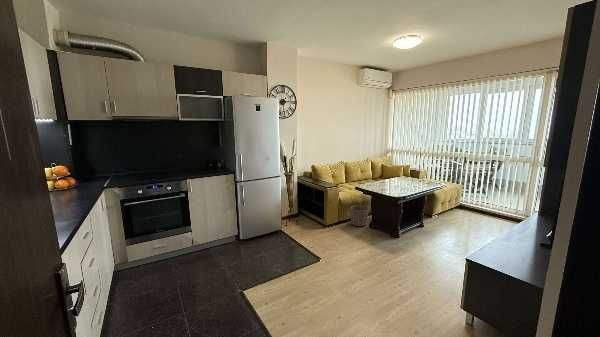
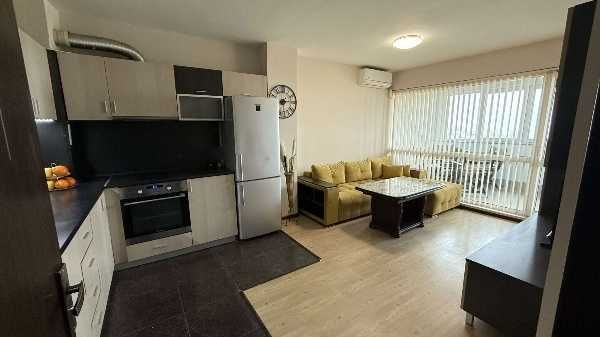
- waste basket [349,204,370,227]
